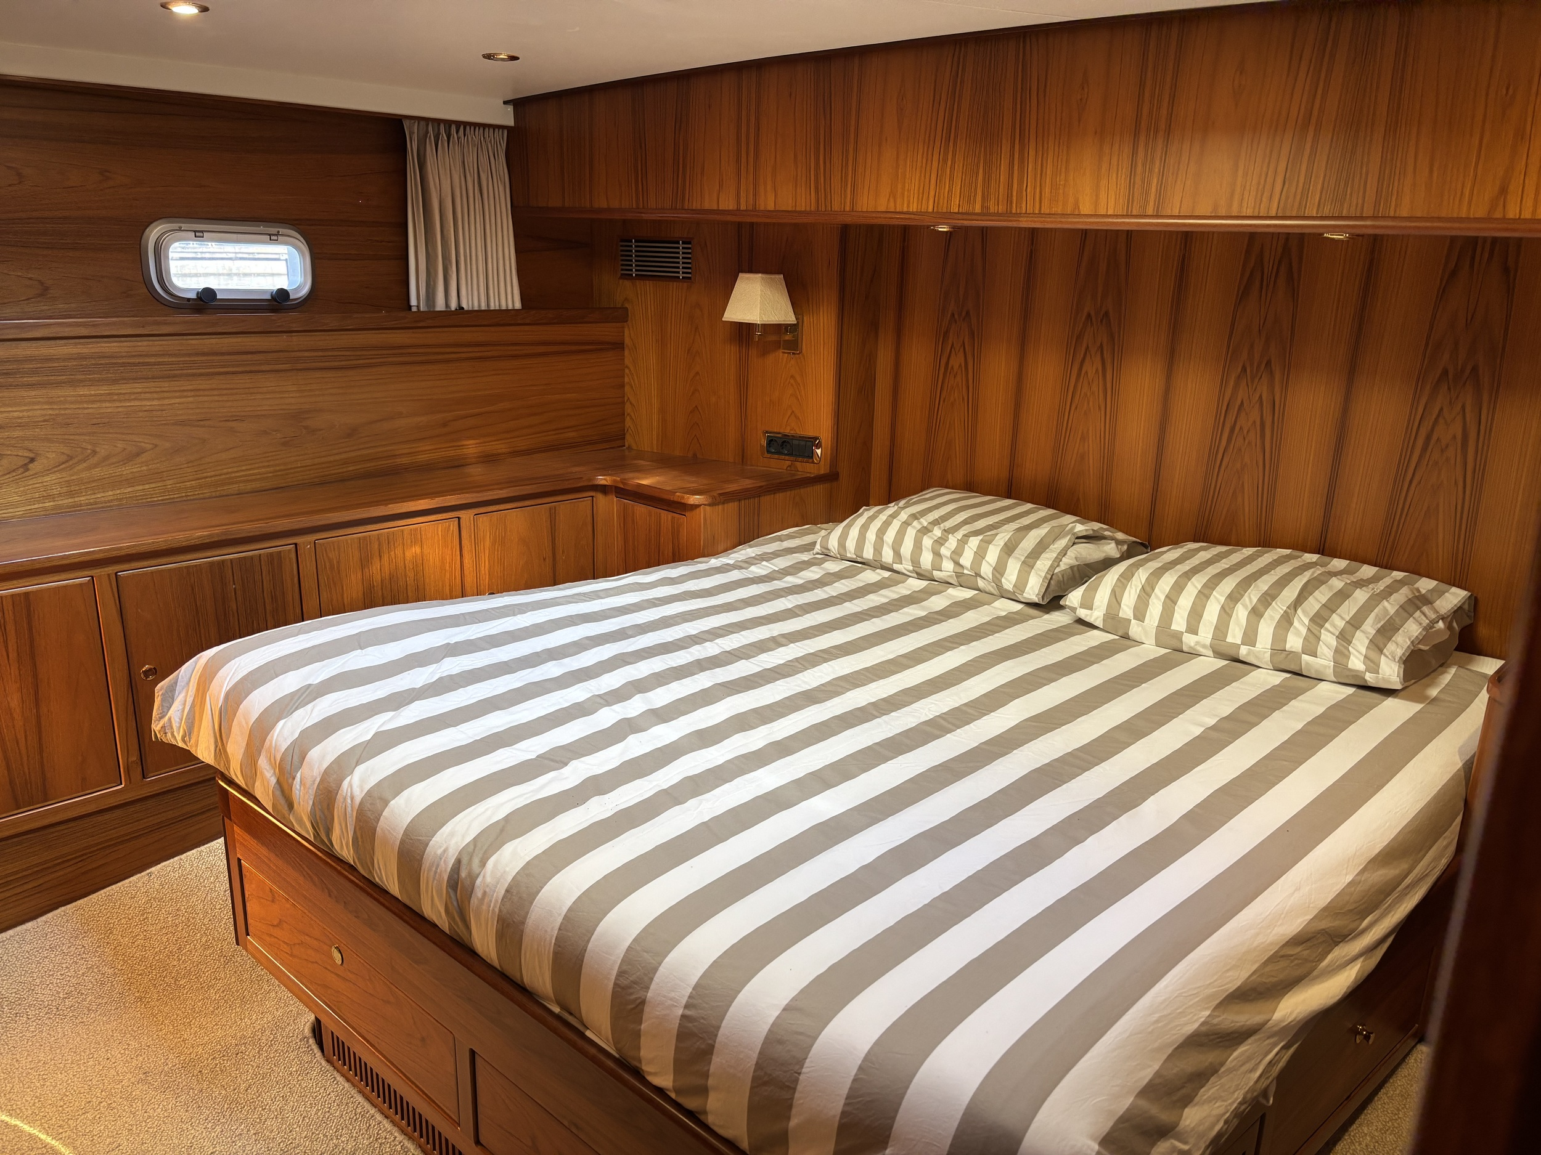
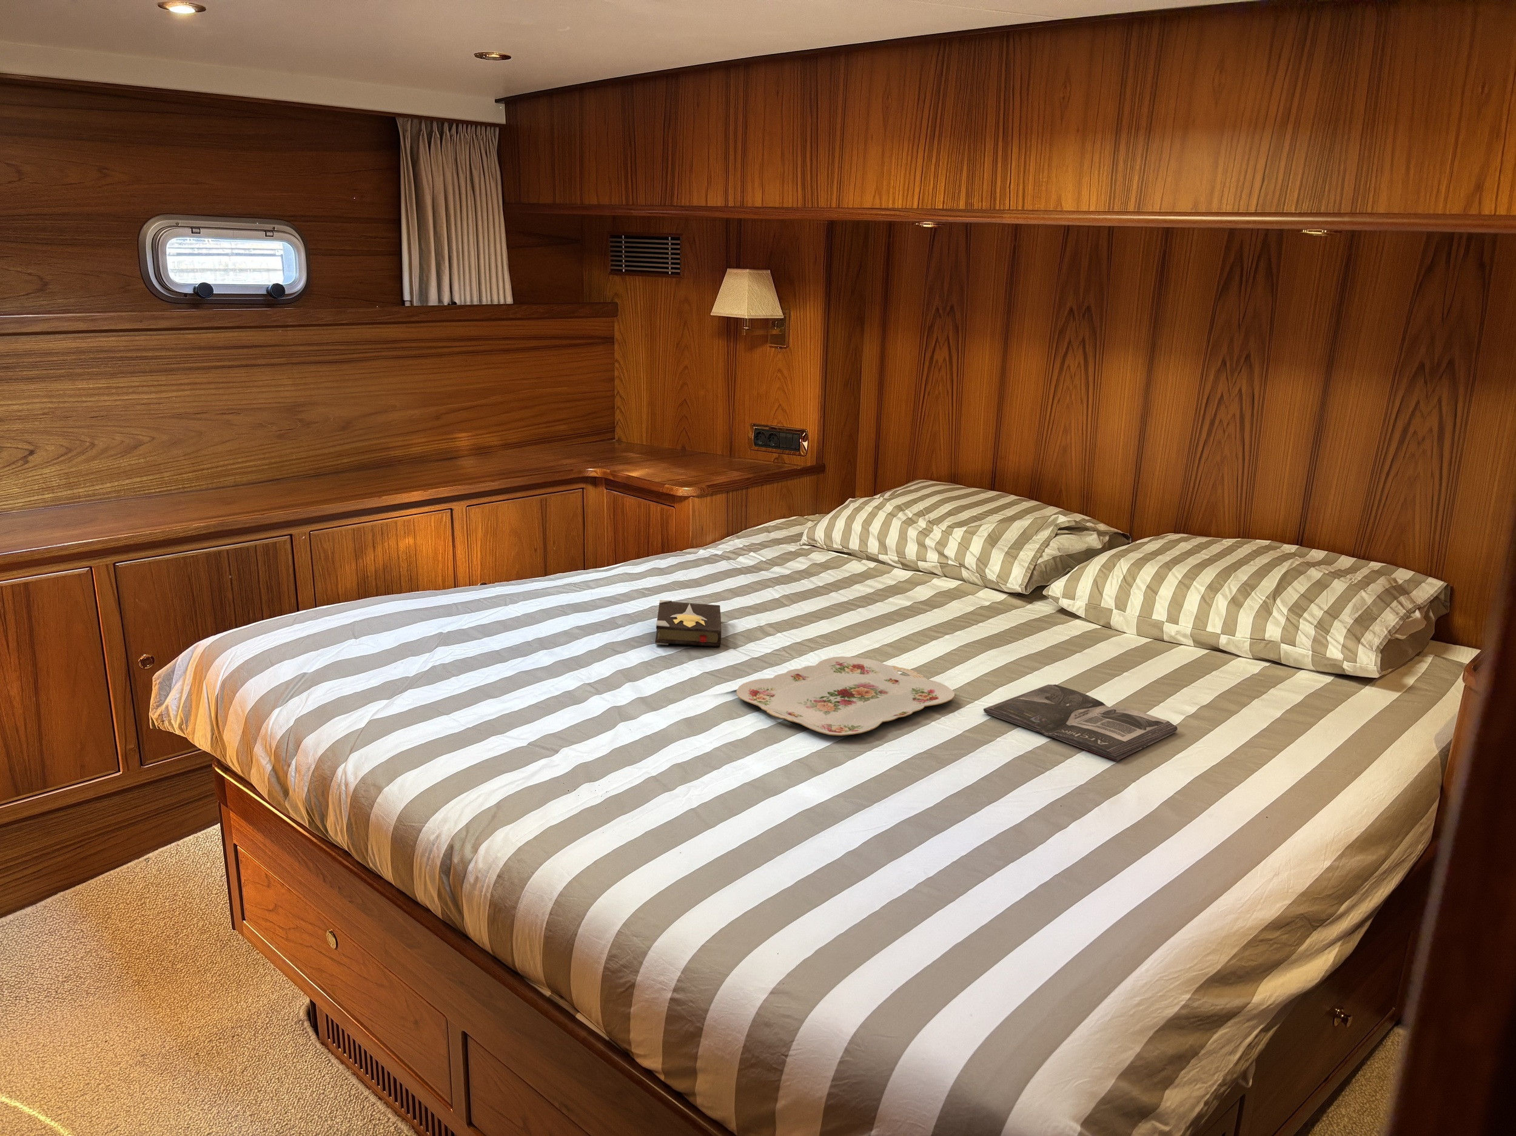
+ serving tray [735,655,955,736]
+ magazine [982,684,1178,761]
+ hardback book [654,599,722,648]
